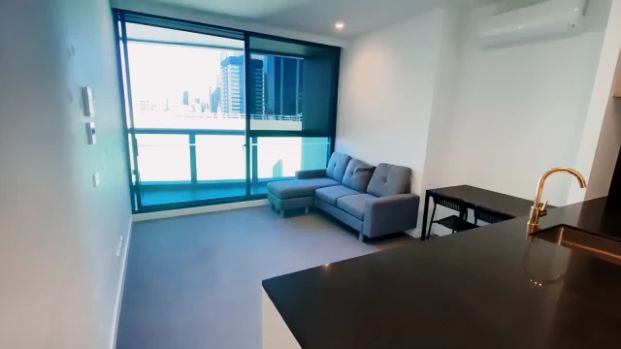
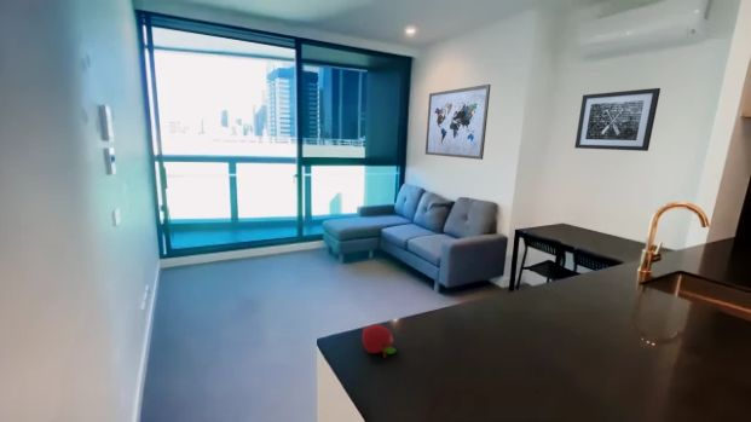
+ fruit [362,323,398,359]
+ wall art [573,87,662,152]
+ wall art [424,83,492,161]
